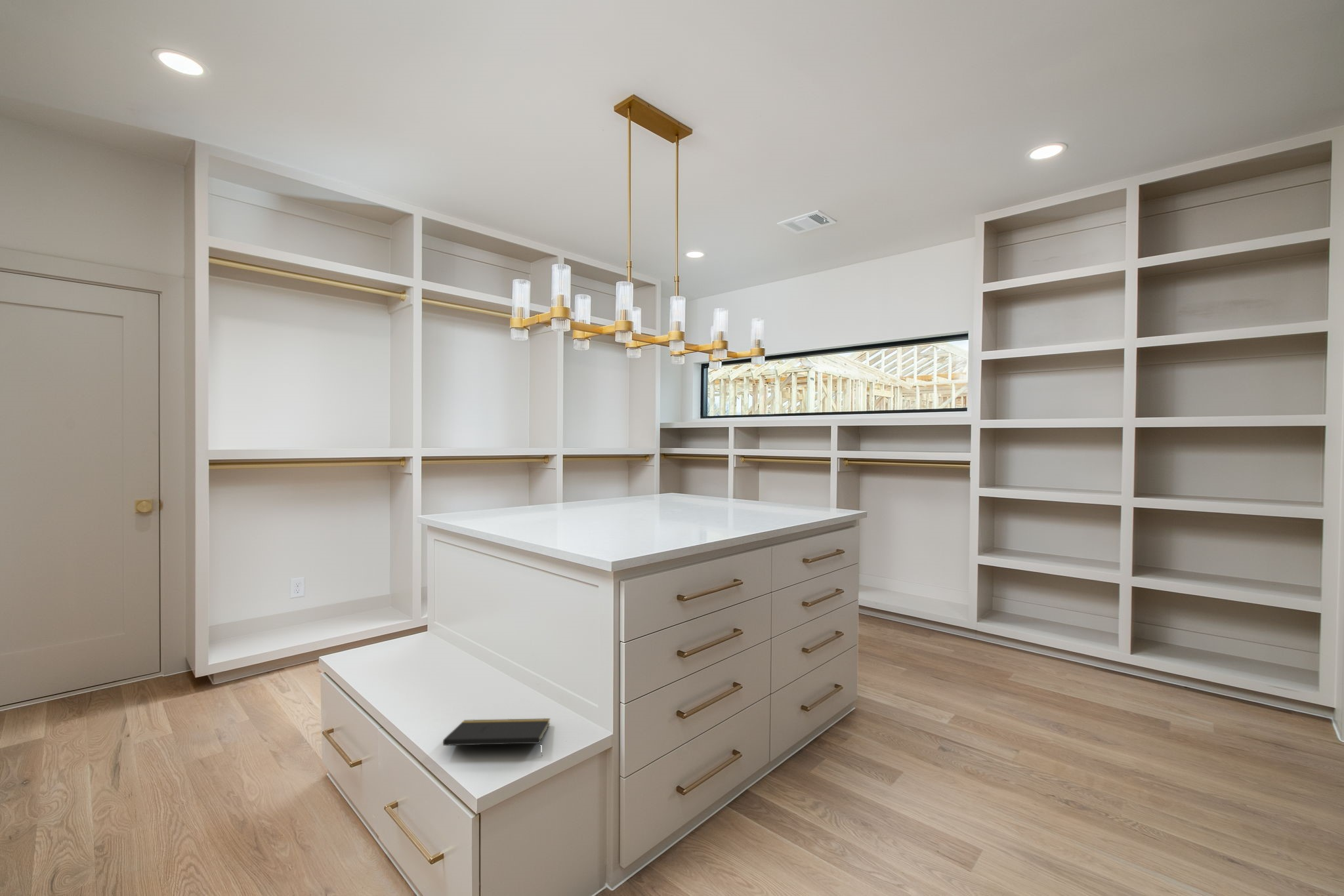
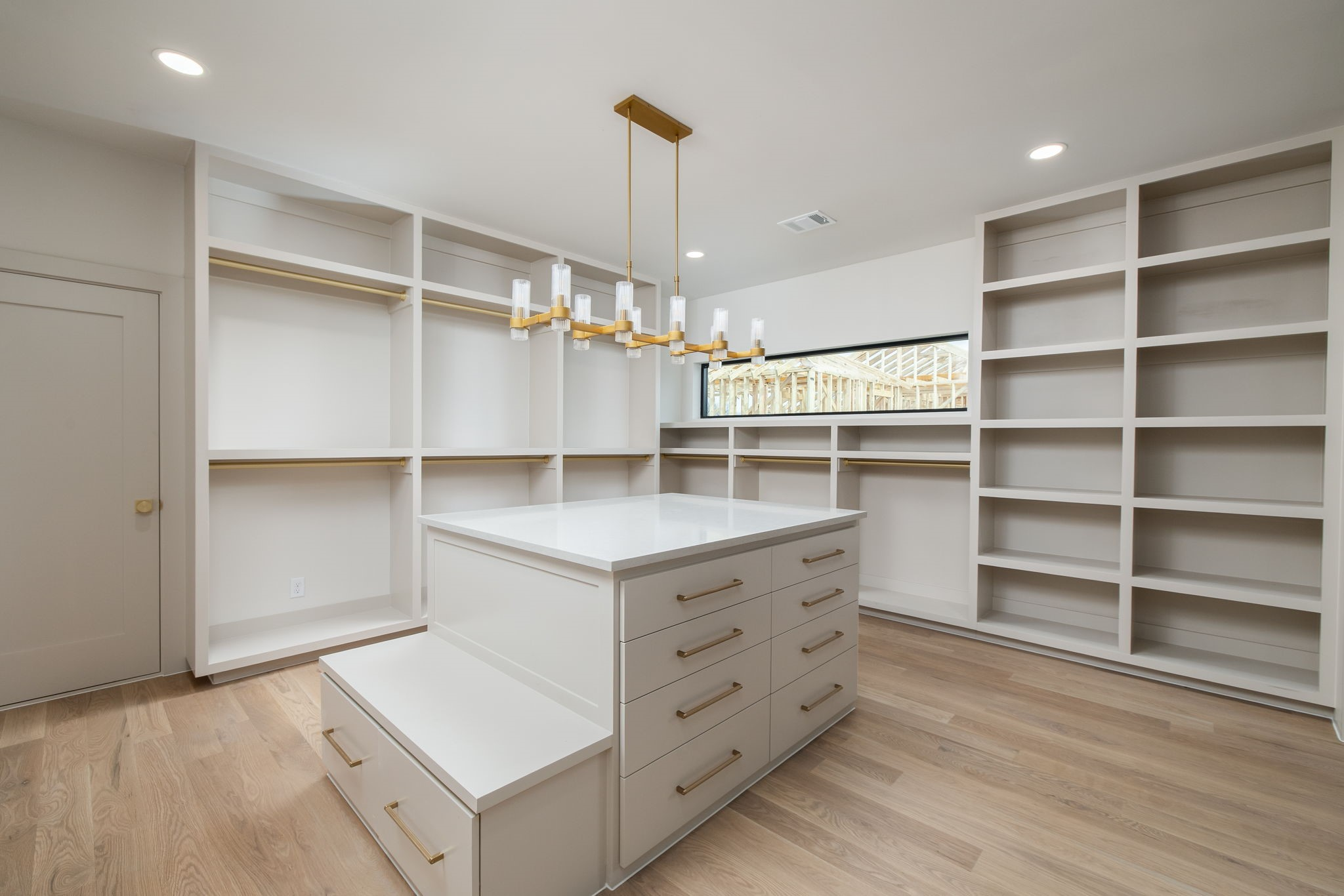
- notepad [442,718,551,756]
